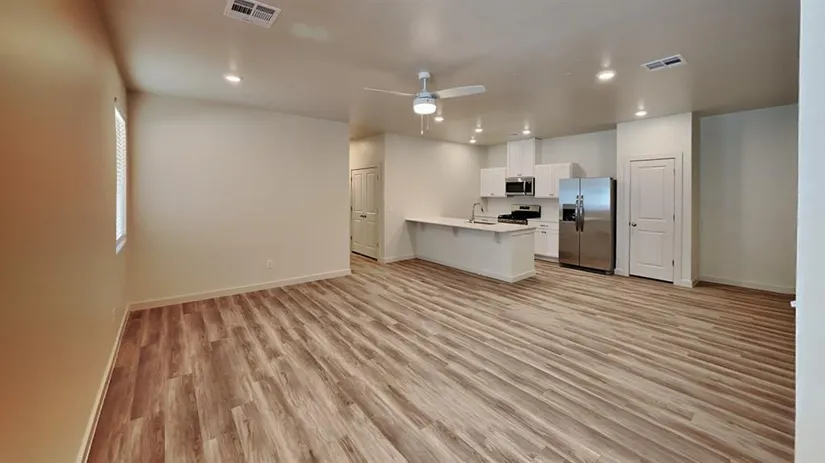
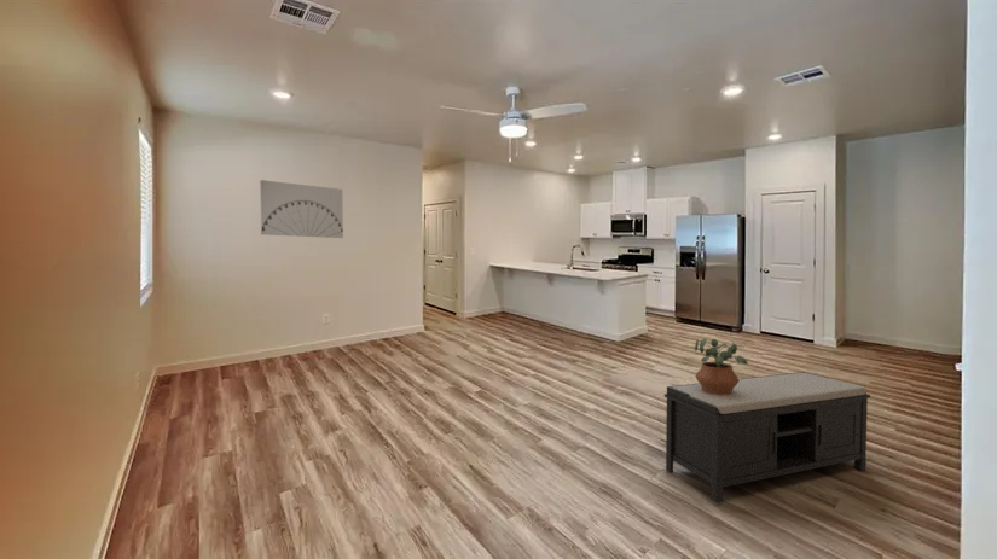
+ bench [663,371,871,503]
+ potted plant [694,338,749,395]
+ wall art [259,179,344,239]
